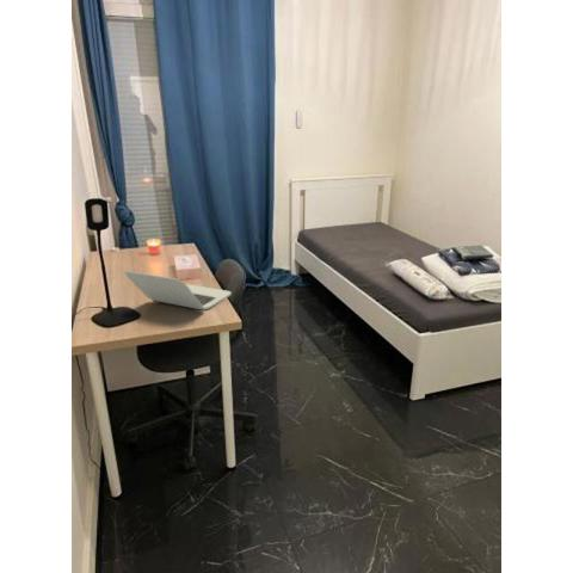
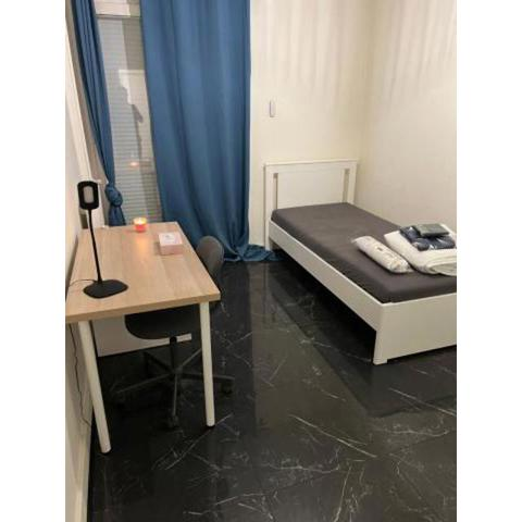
- laptop [123,270,233,310]
